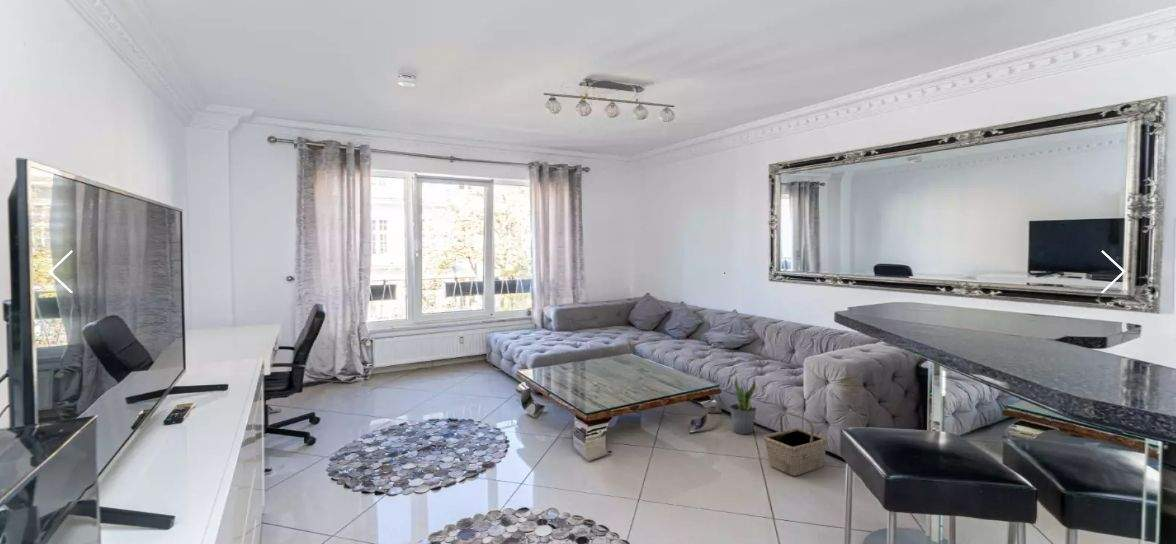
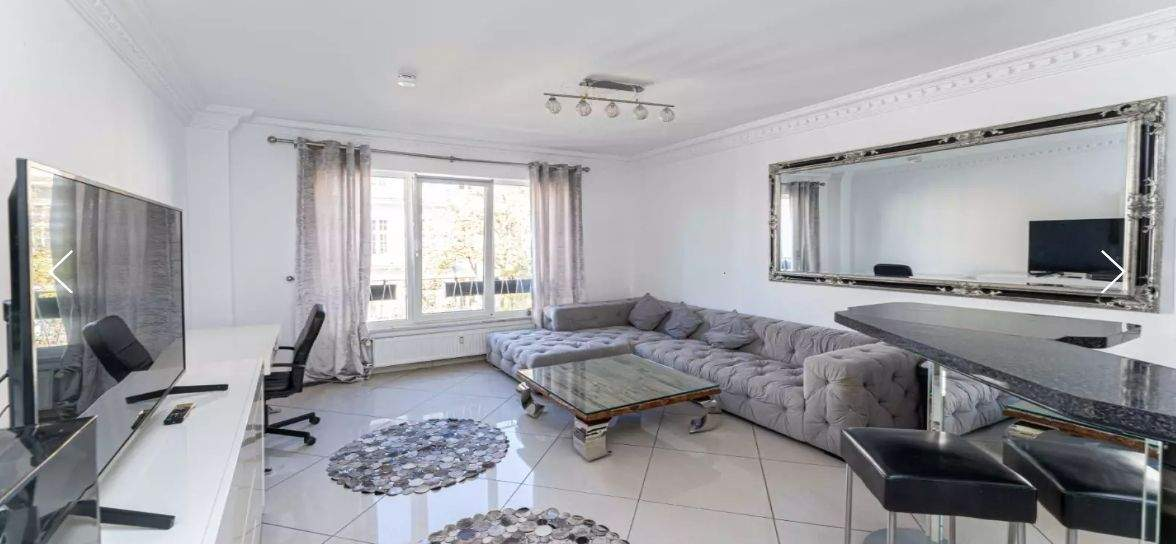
- basket [763,412,829,477]
- potted plant [729,375,757,435]
